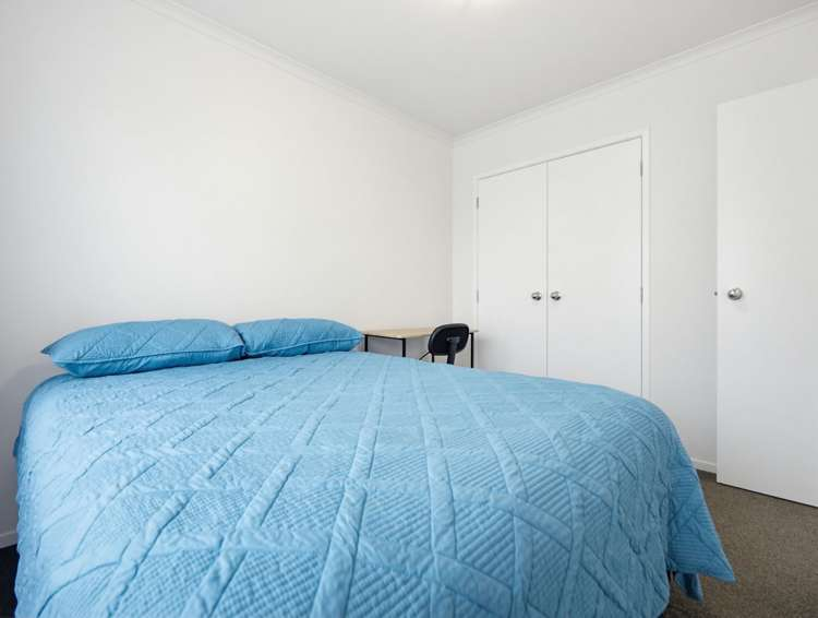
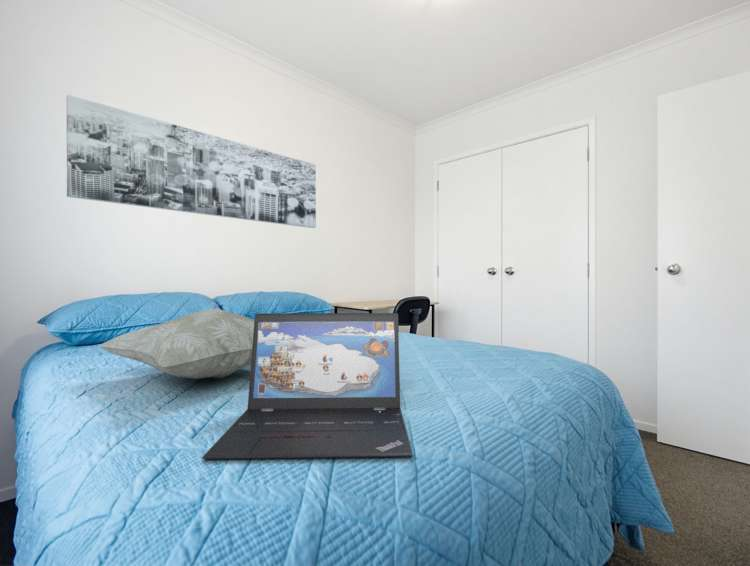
+ laptop [201,312,414,460]
+ wall art [66,93,317,229]
+ decorative pillow [98,307,255,380]
